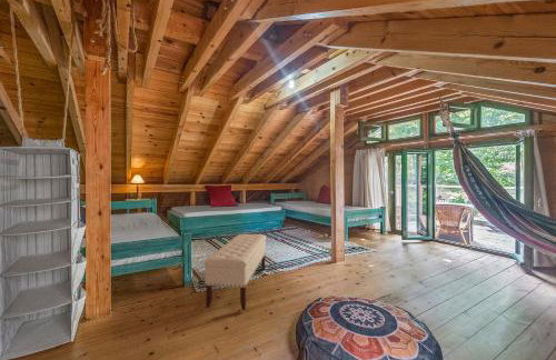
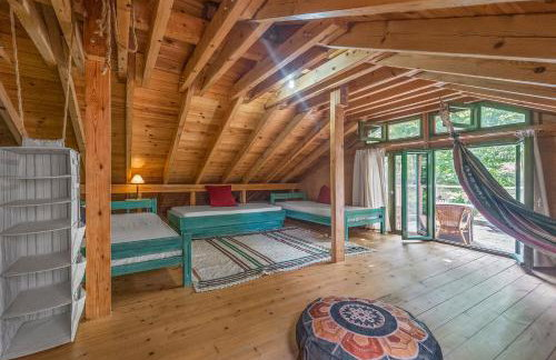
- bench [203,233,267,311]
